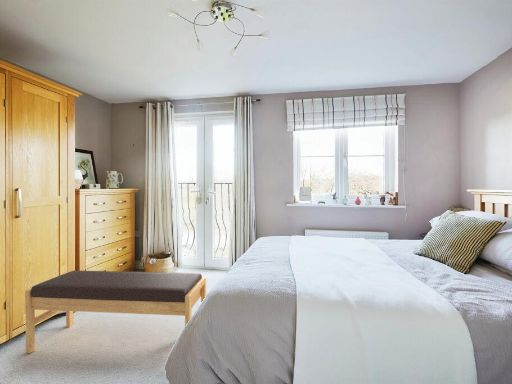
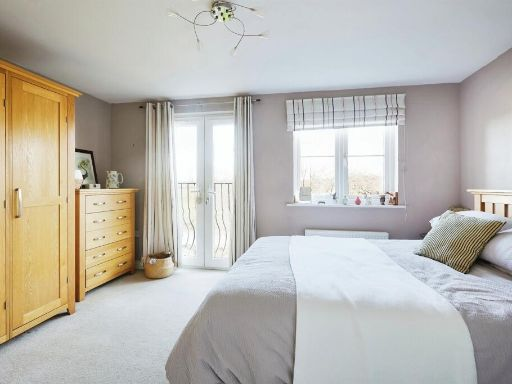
- bench [24,270,207,354]
